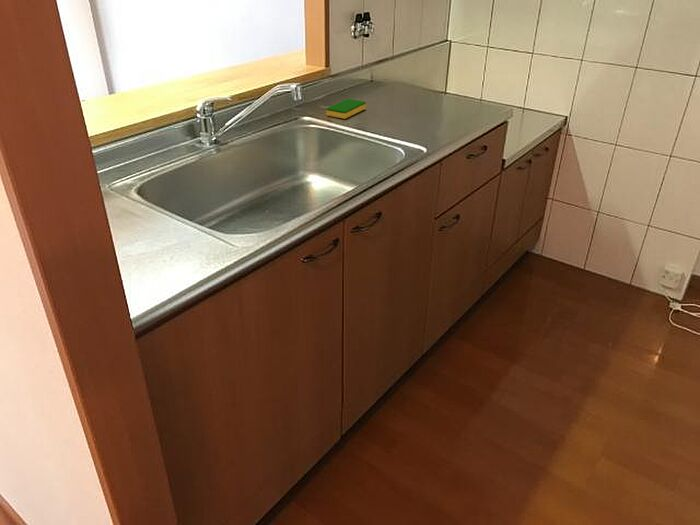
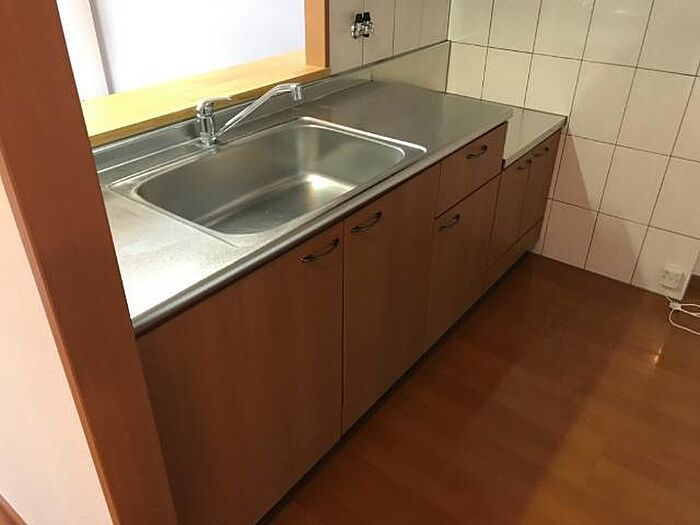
- dish sponge [326,98,367,120]
